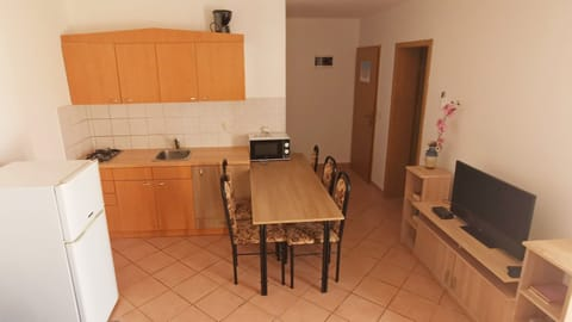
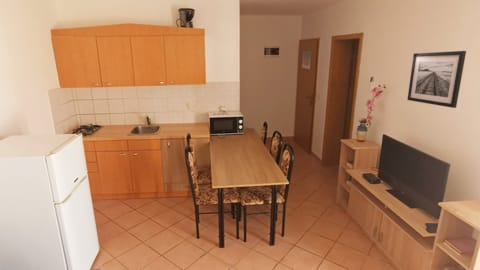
+ wall art [406,50,467,109]
